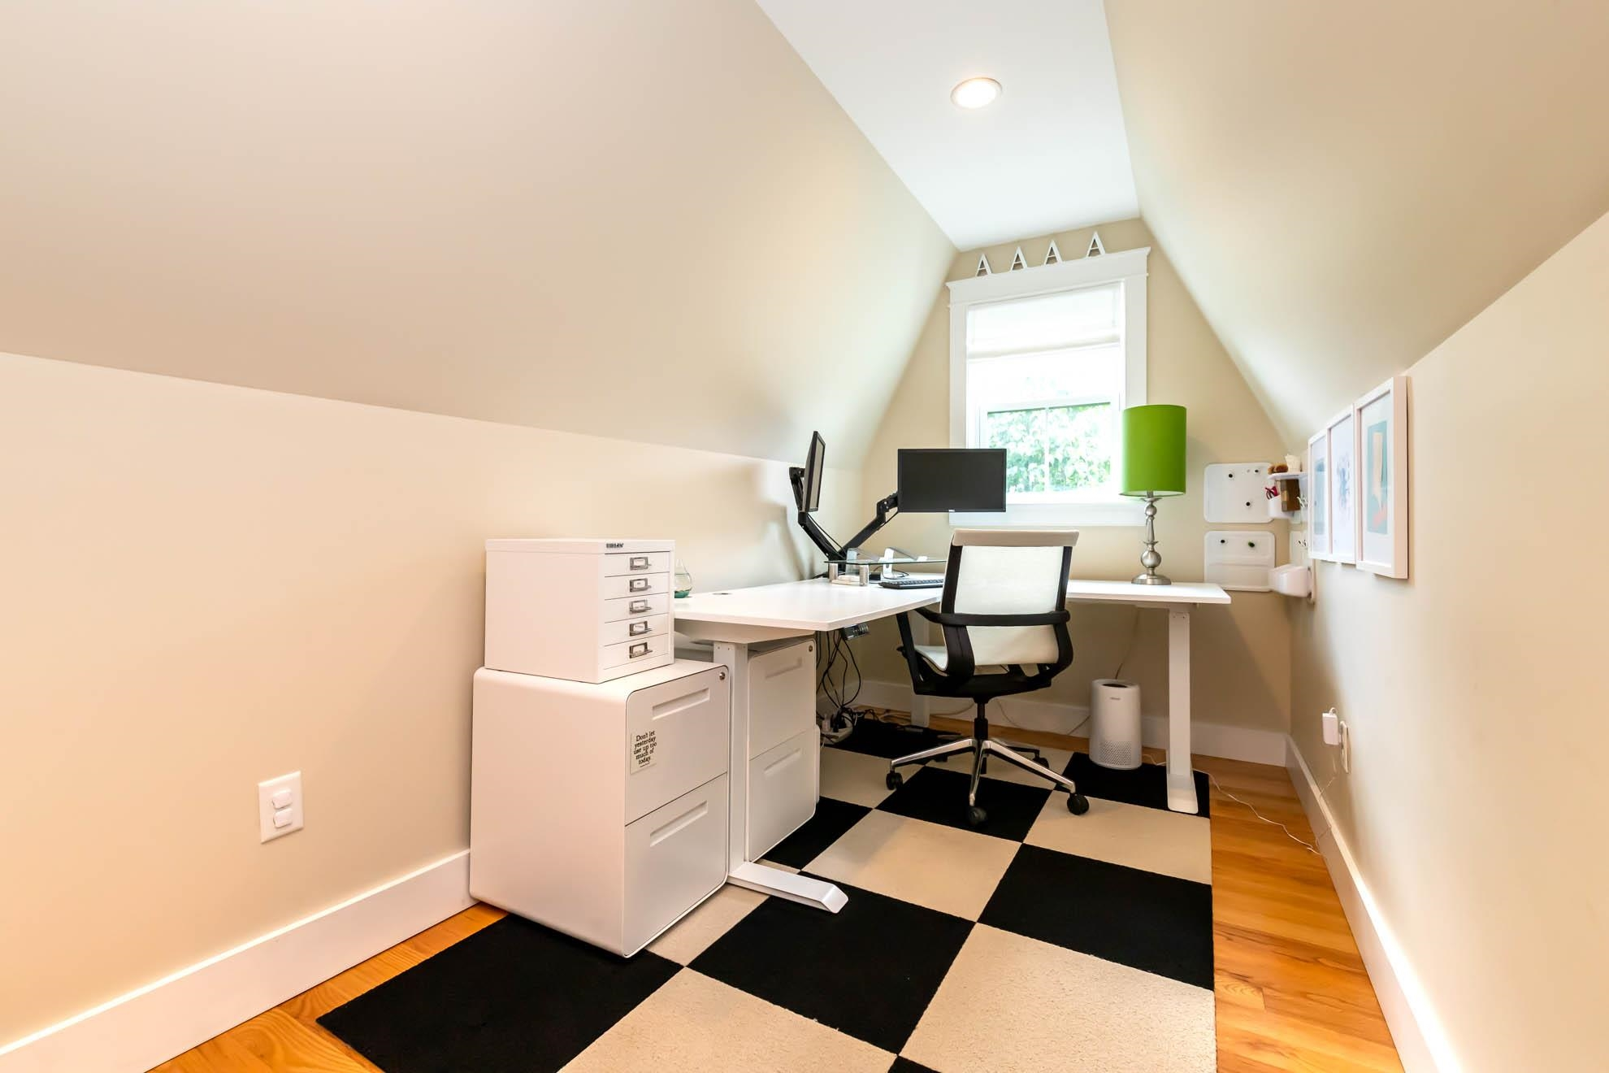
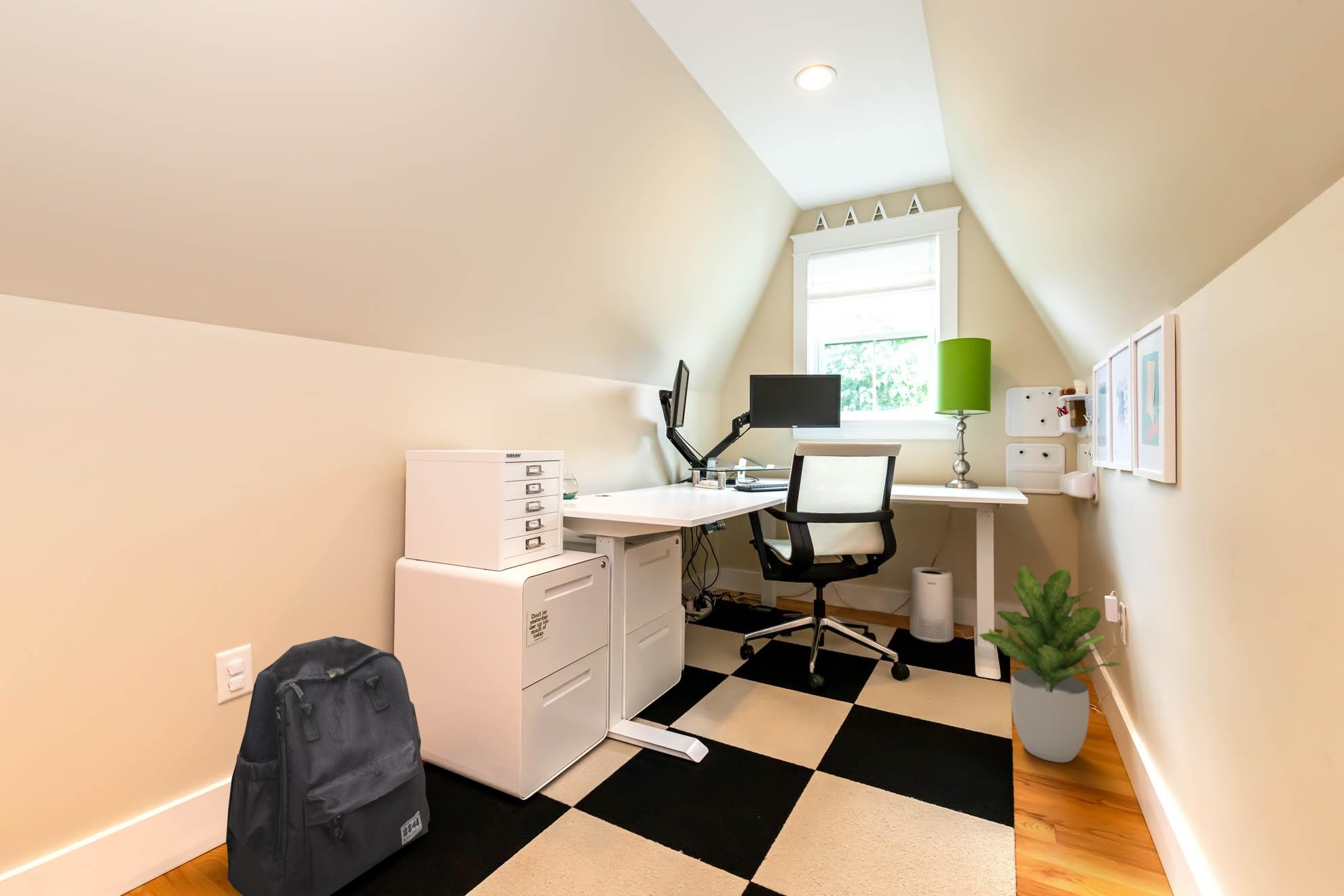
+ potted plant [976,565,1124,763]
+ backpack [225,635,430,896]
